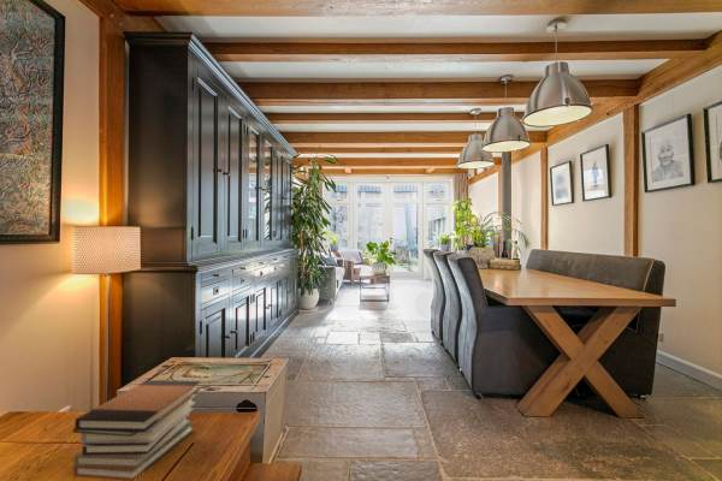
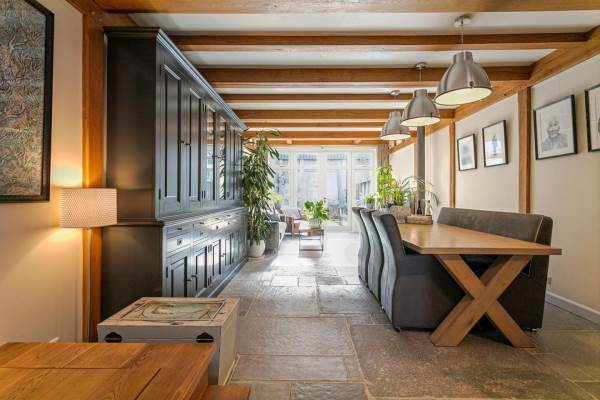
- book stack [72,379,201,481]
